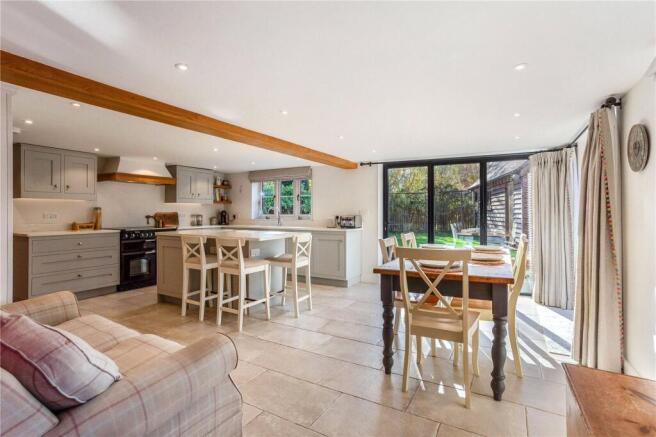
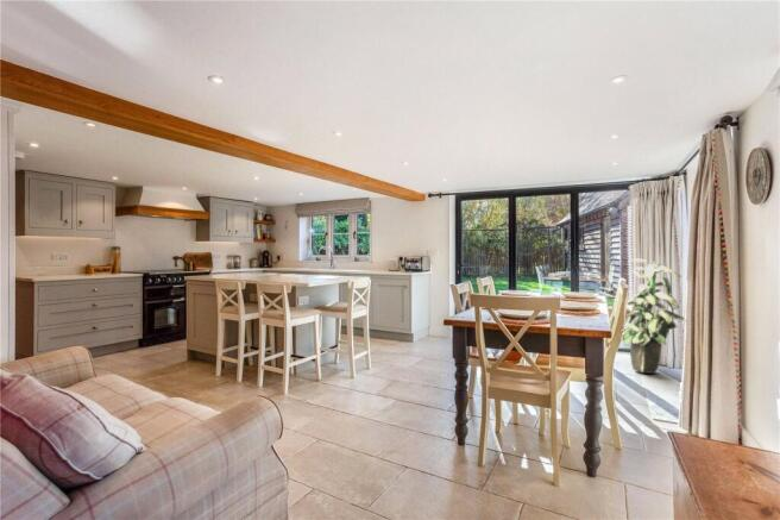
+ indoor plant [612,258,685,375]
